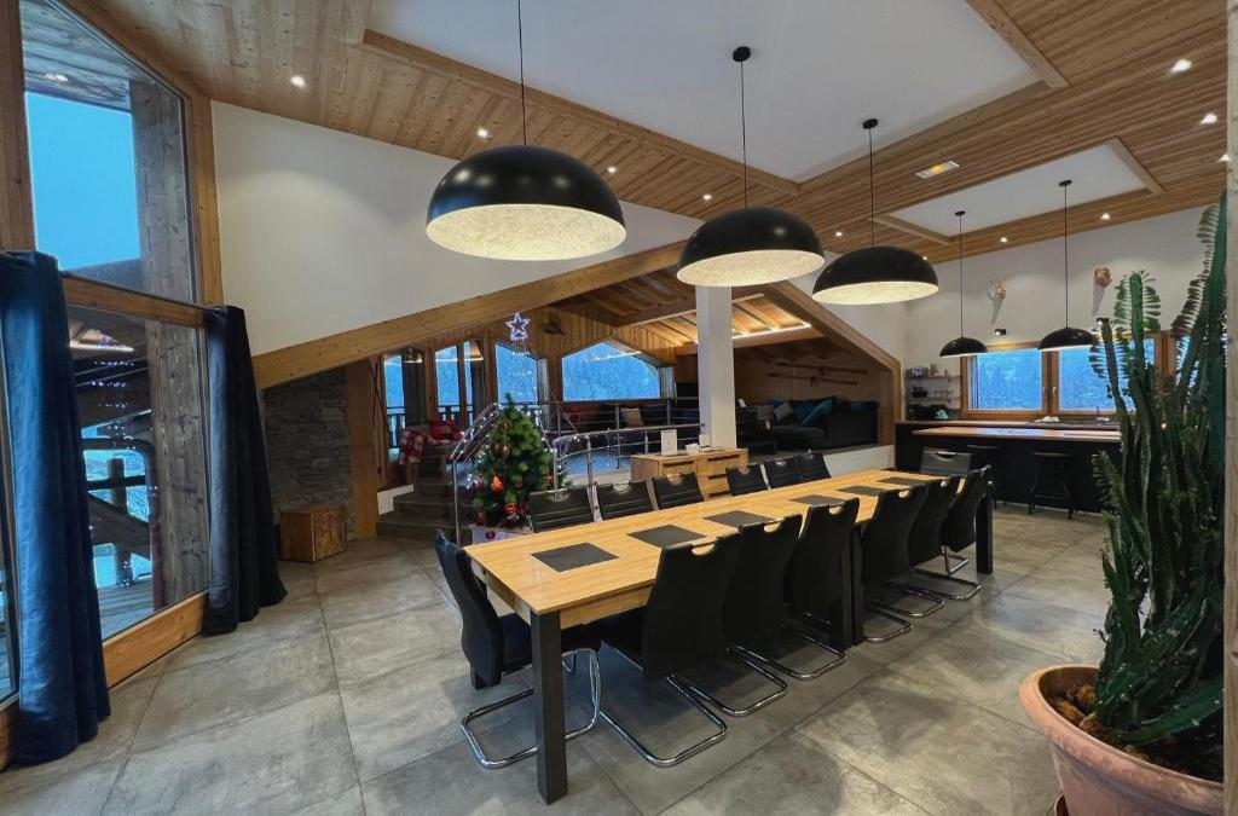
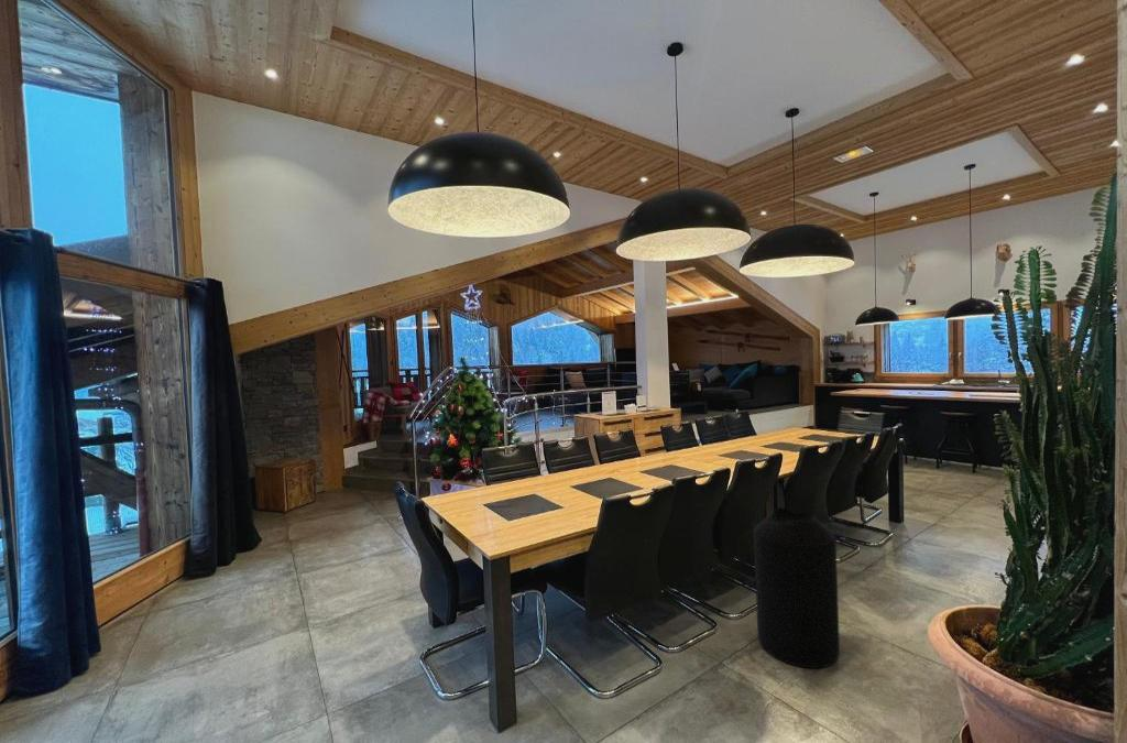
+ trash can [753,506,841,669]
